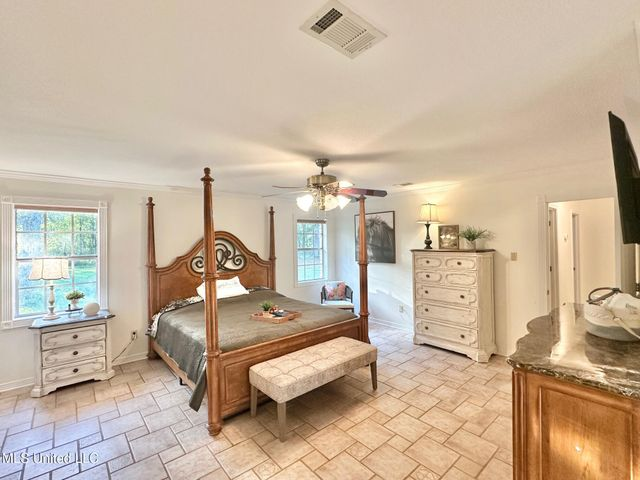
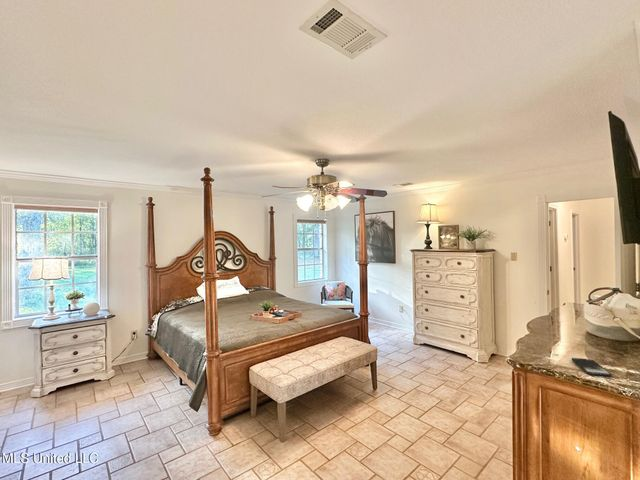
+ smartphone [571,357,613,378]
